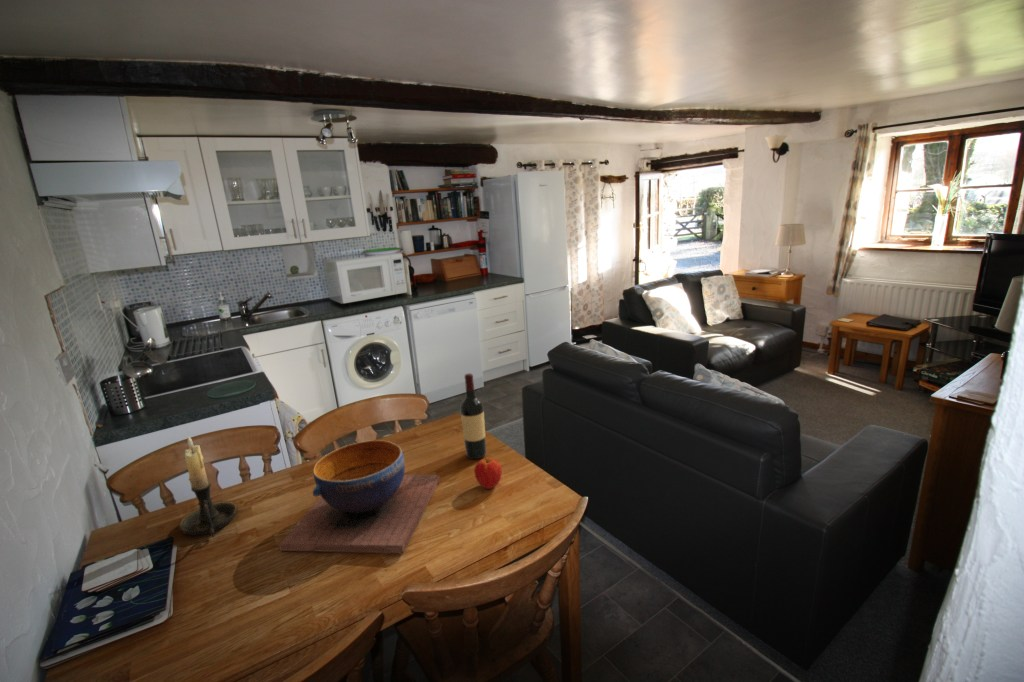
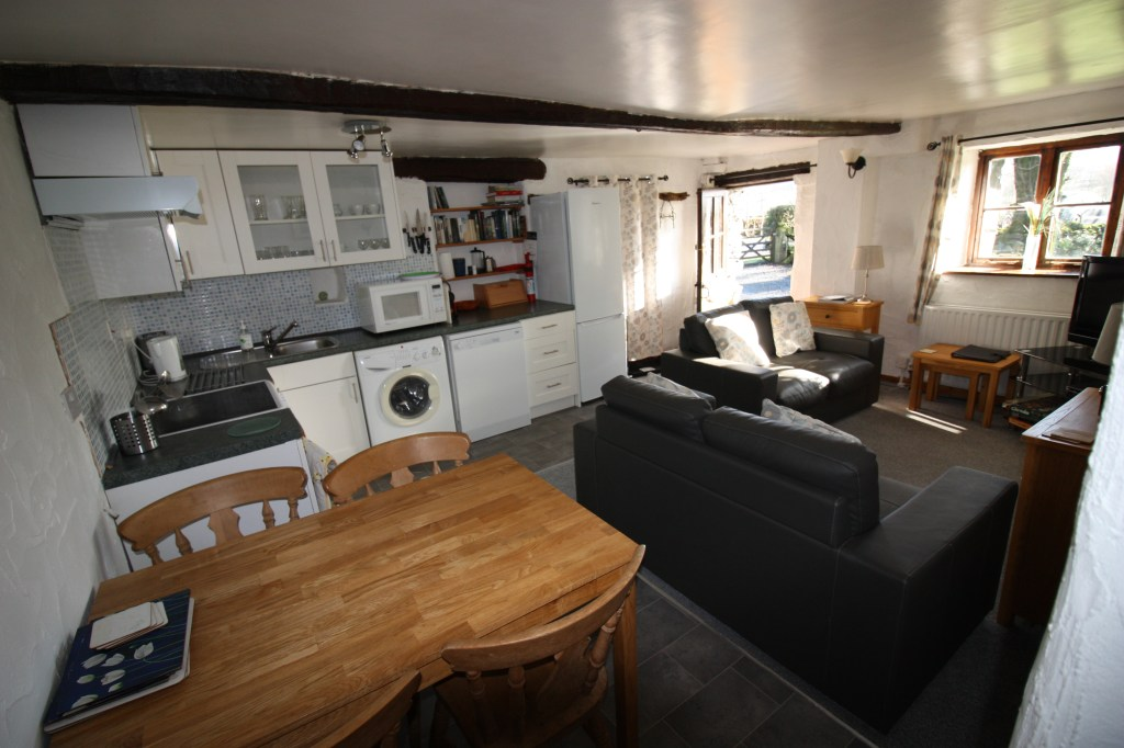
- apple [473,456,503,490]
- decorative bowl [278,439,441,554]
- candle holder [177,434,239,538]
- wine bottle [459,373,487,460]
